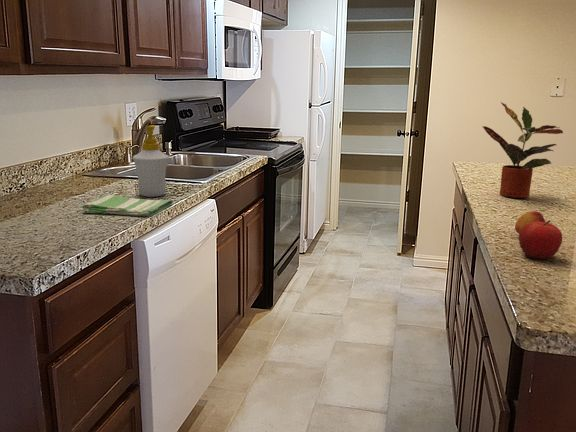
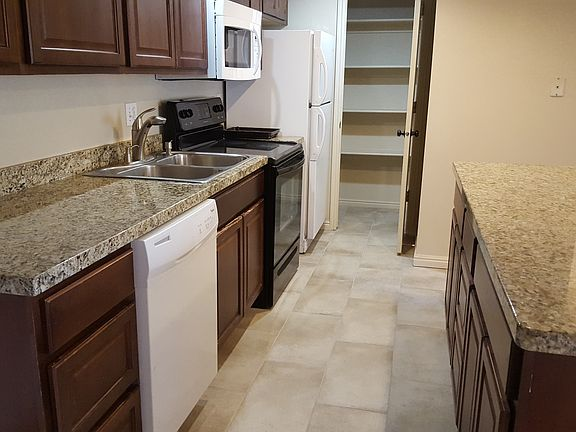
- fruit [514,210,546,235]
- fruit [518,219,563,261]
- soap bottle [132,124,170,198]
- dish towel [81,193,174,217]
- potted plant [482,101,564,199]
